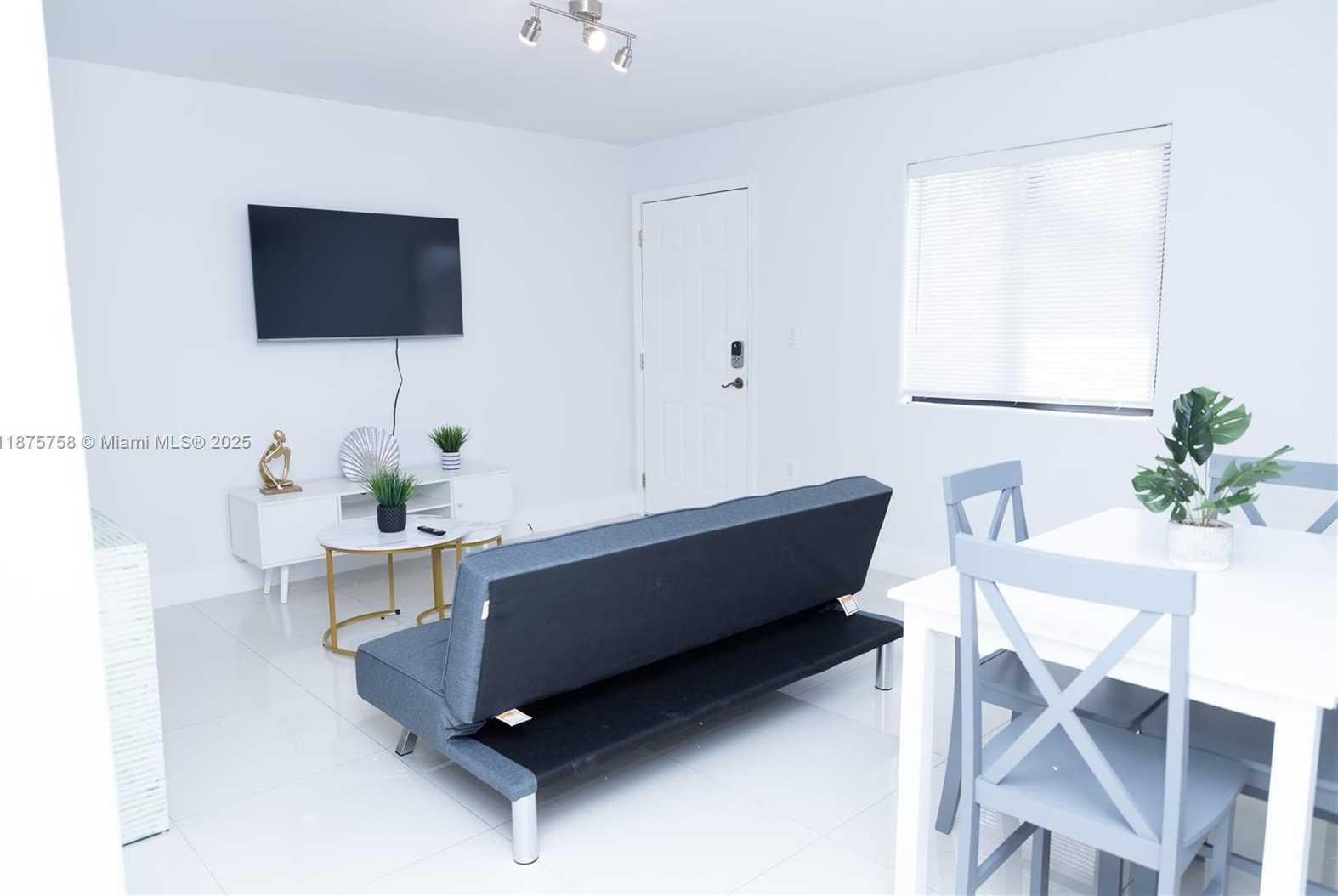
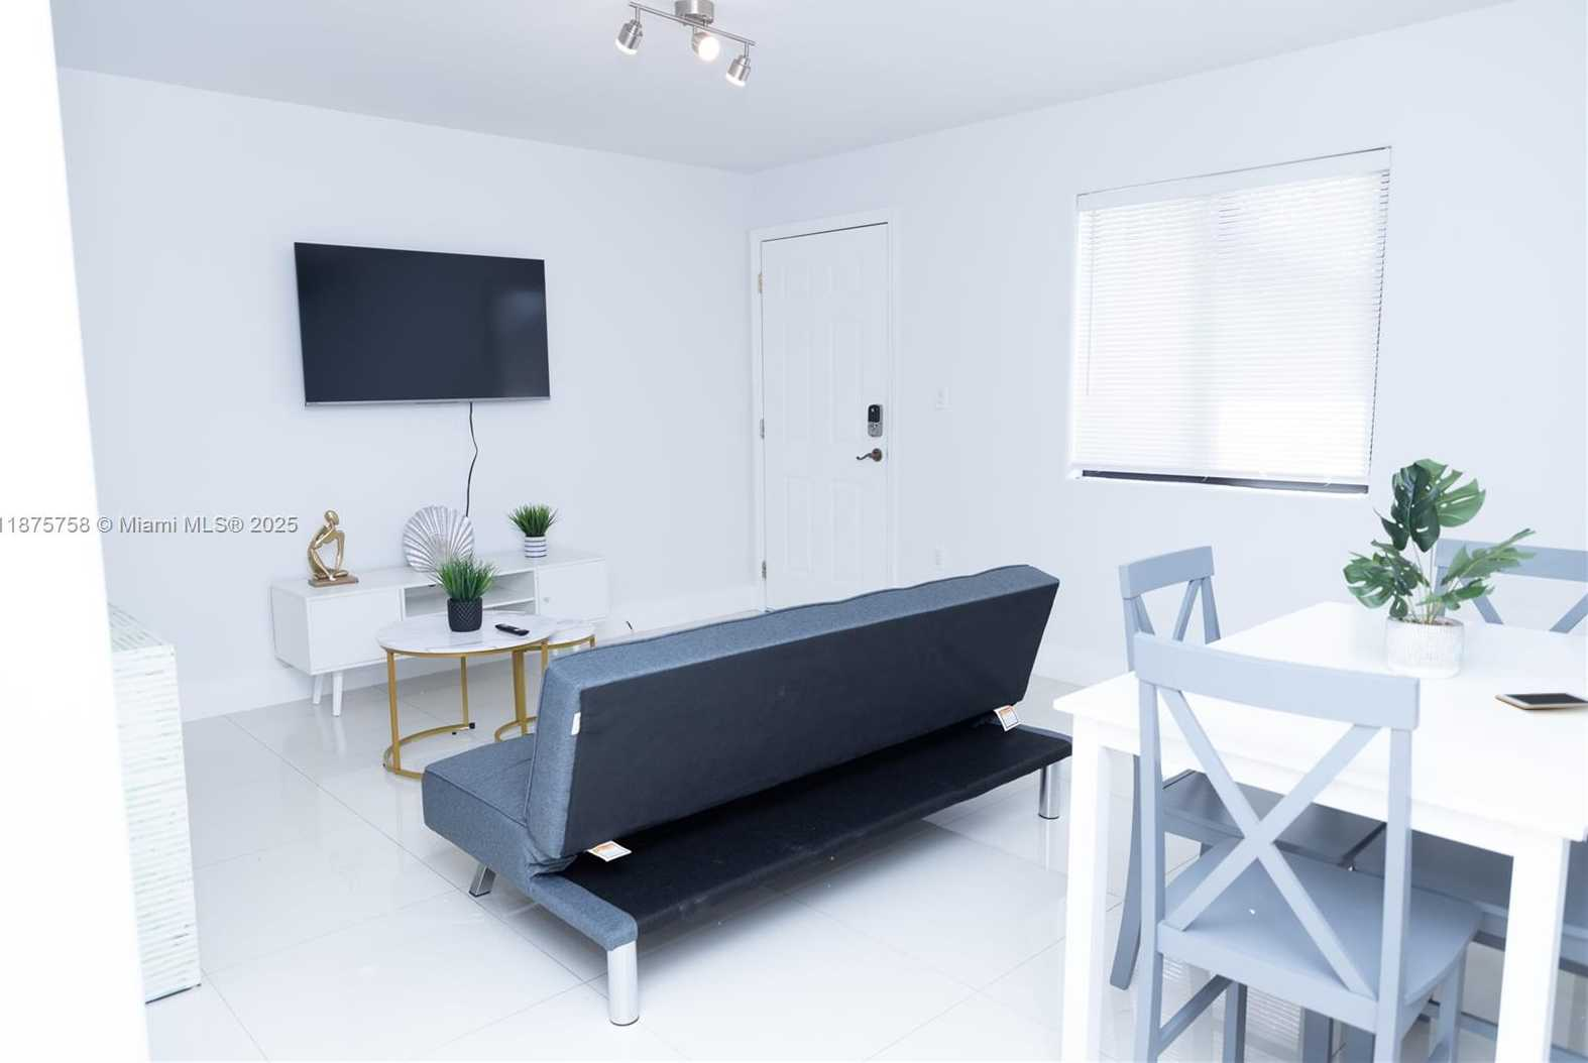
+ cell phone [1494,690,1588,709]
